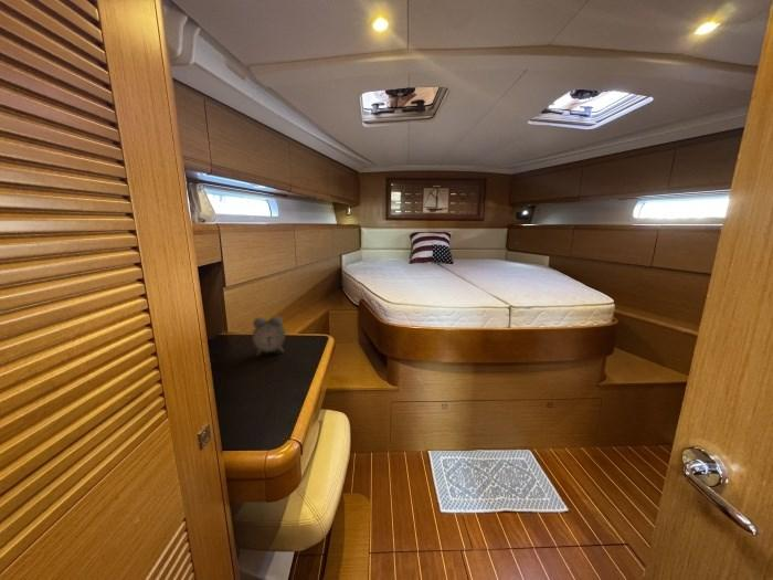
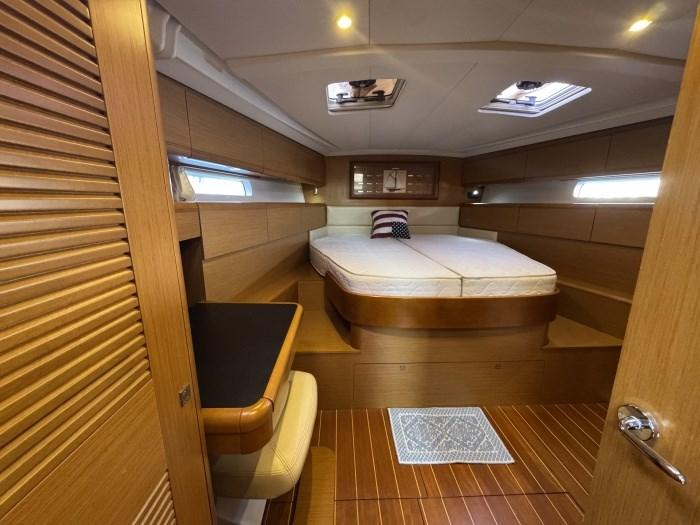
- alarm clock [252,315,286,357]
